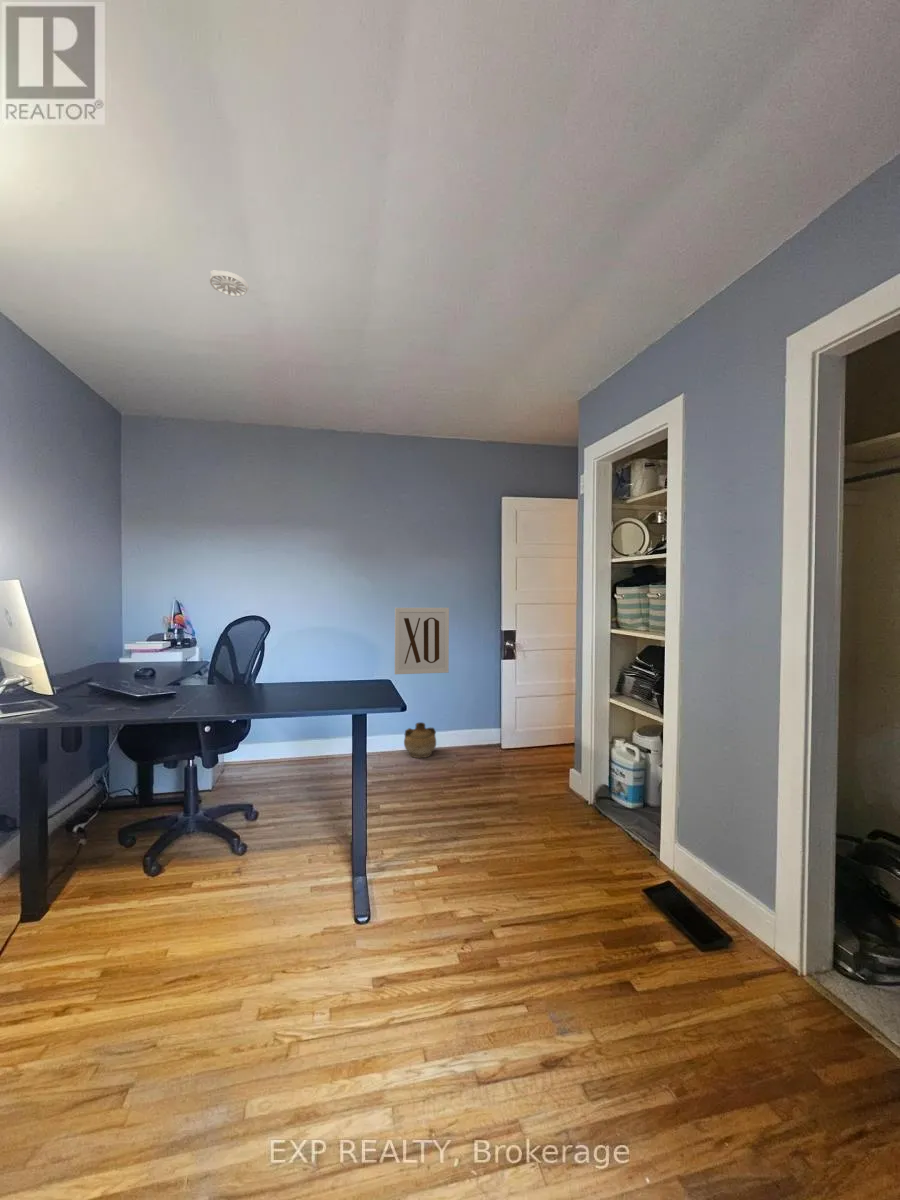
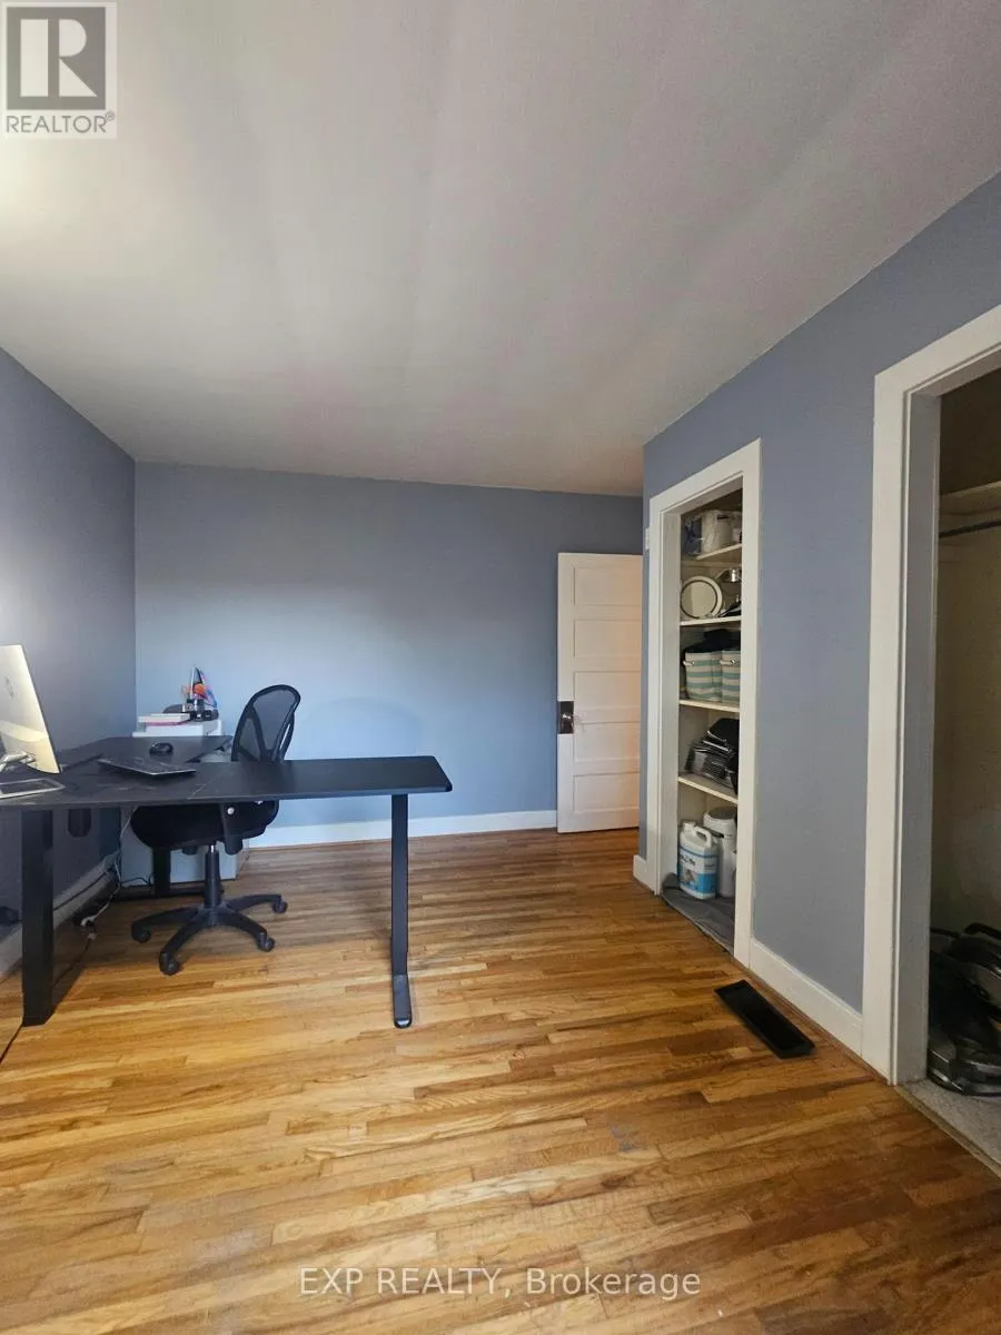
- wall art [394,607,450,675]
- smoke detector [209,270,250,297]
- ceramic jug [403,721,437,759]
